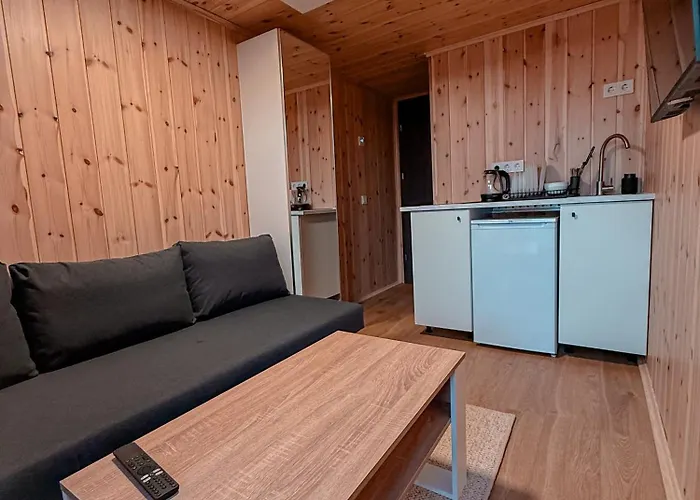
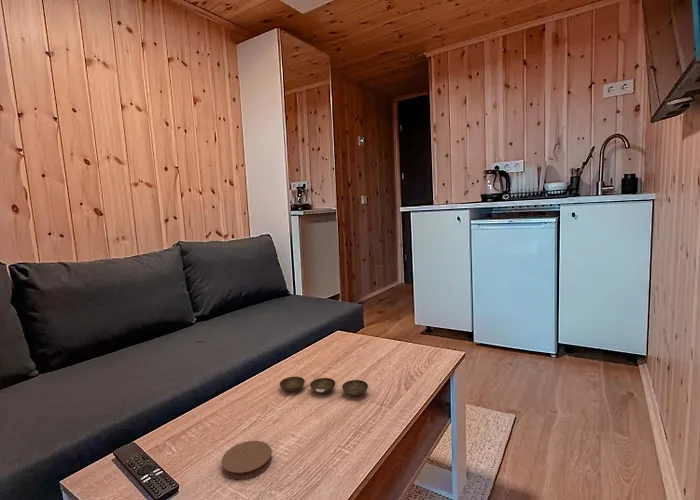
+ coaster [221,440,273,480]
+ bowl [279,376,369,397]
